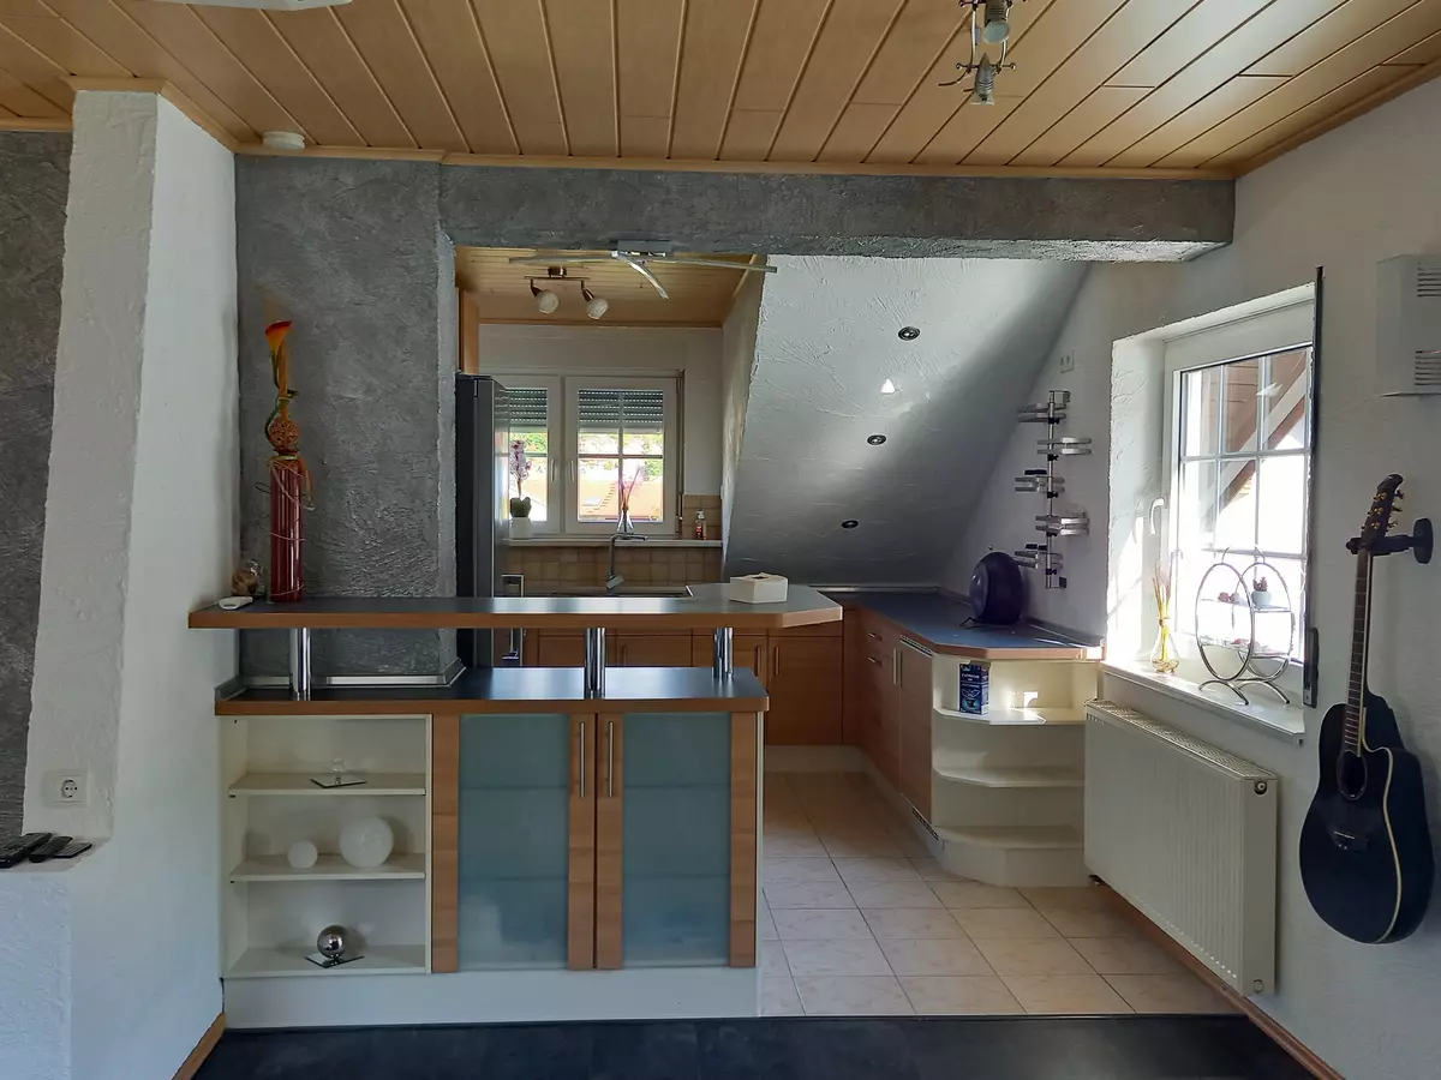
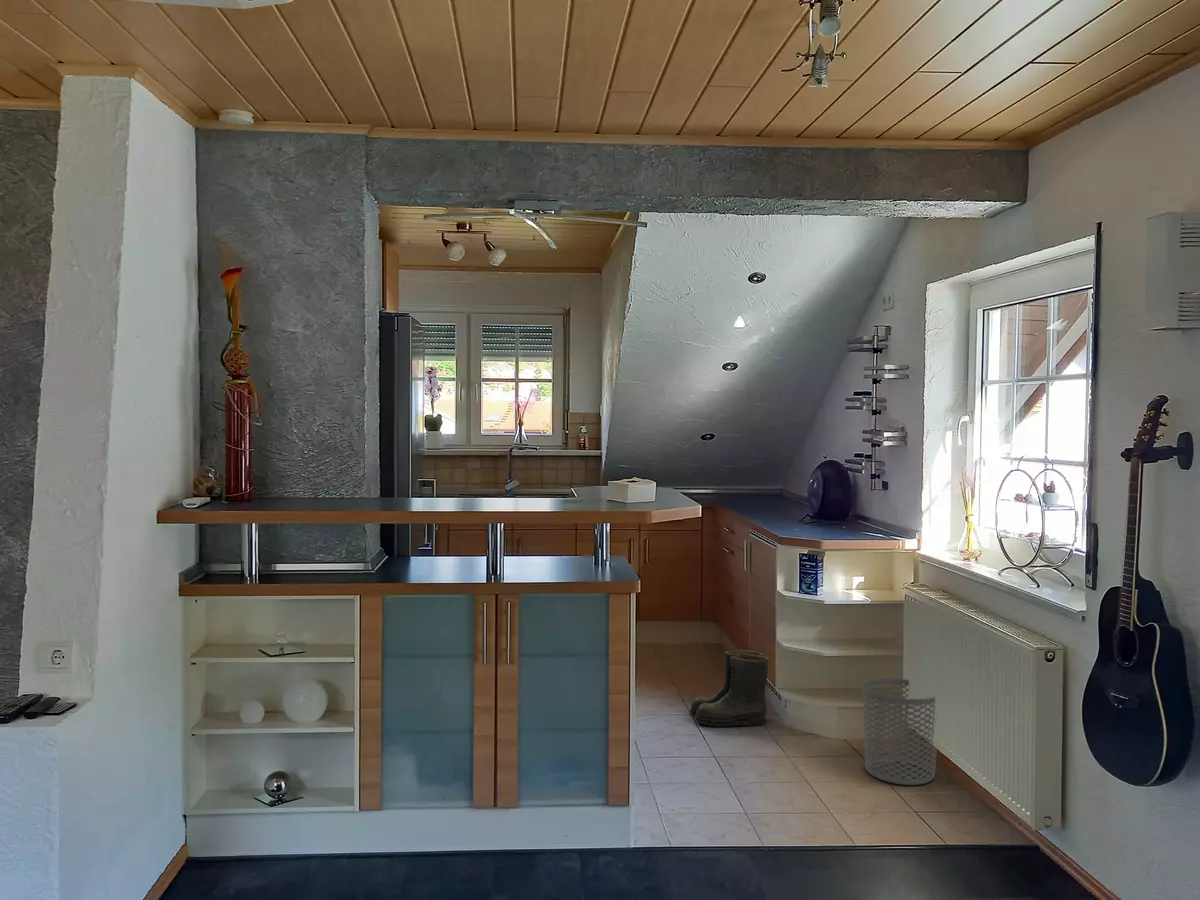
+ boots [689,649,769,728]
+ waste bin [862,677,938,786]
